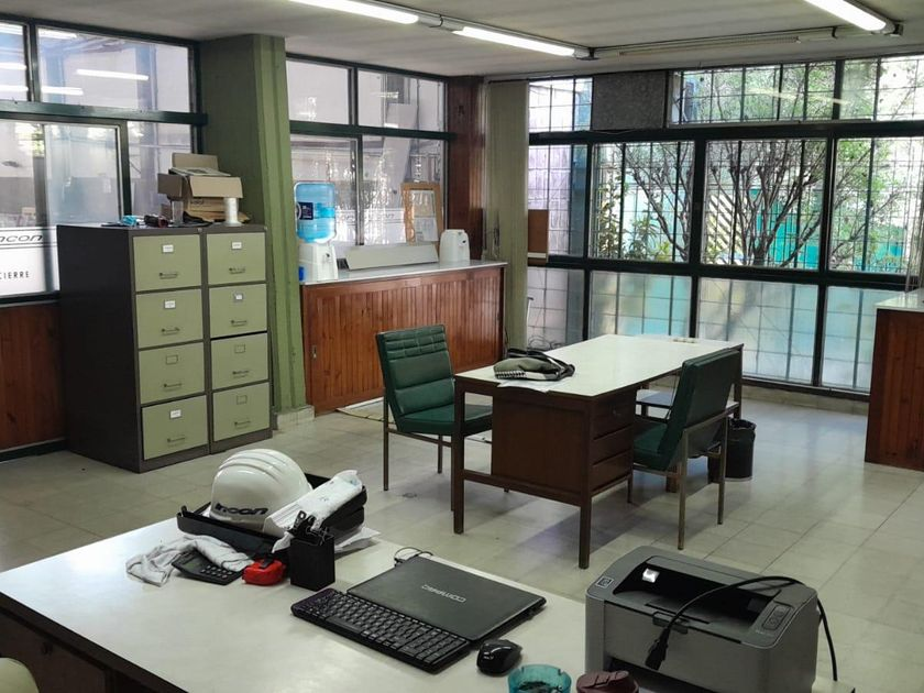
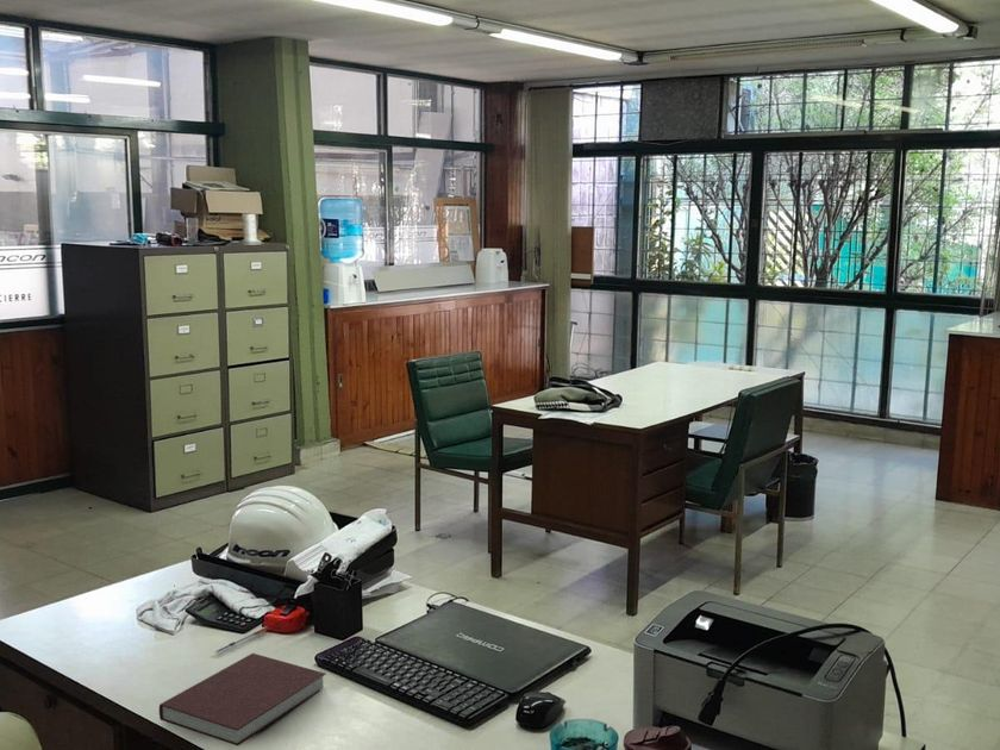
+ notebook [158,652,327,746]
+ pen [214,625,269,654]
